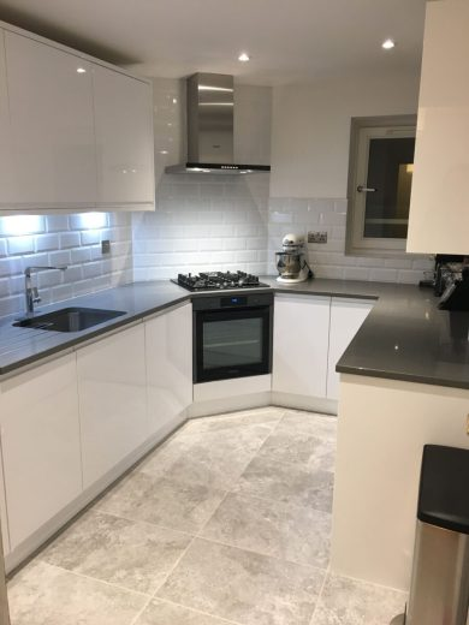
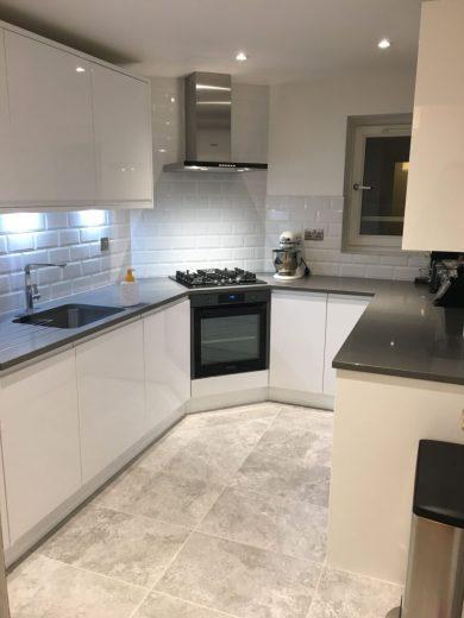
+ soap bottle [119,267,140,308]
